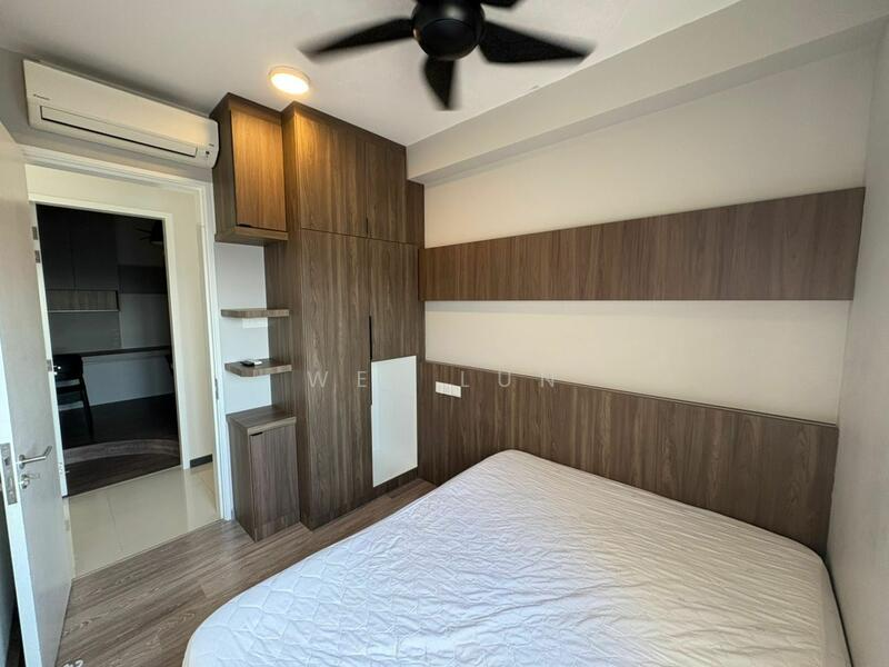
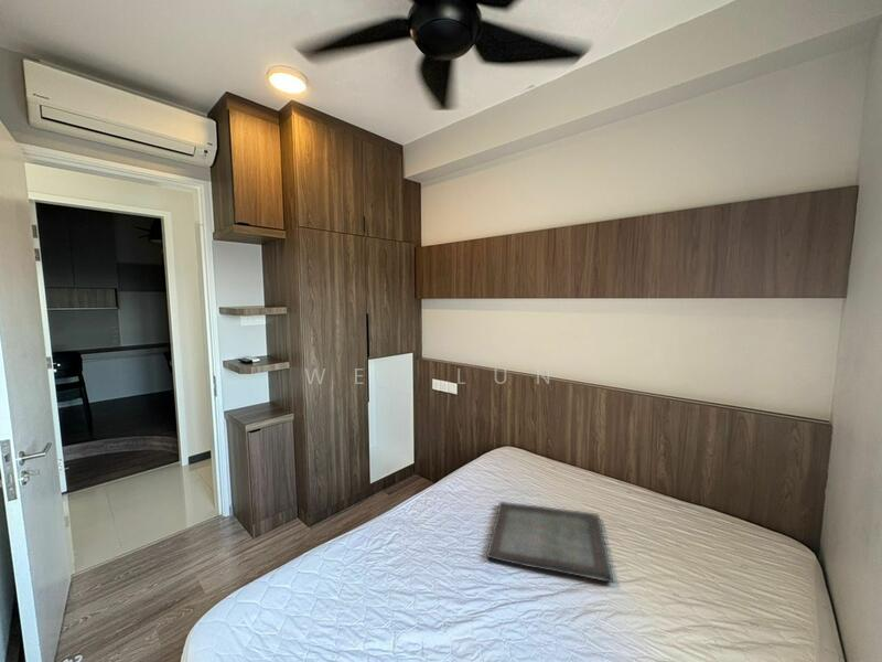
+ serving tray [485,501,614,584]
